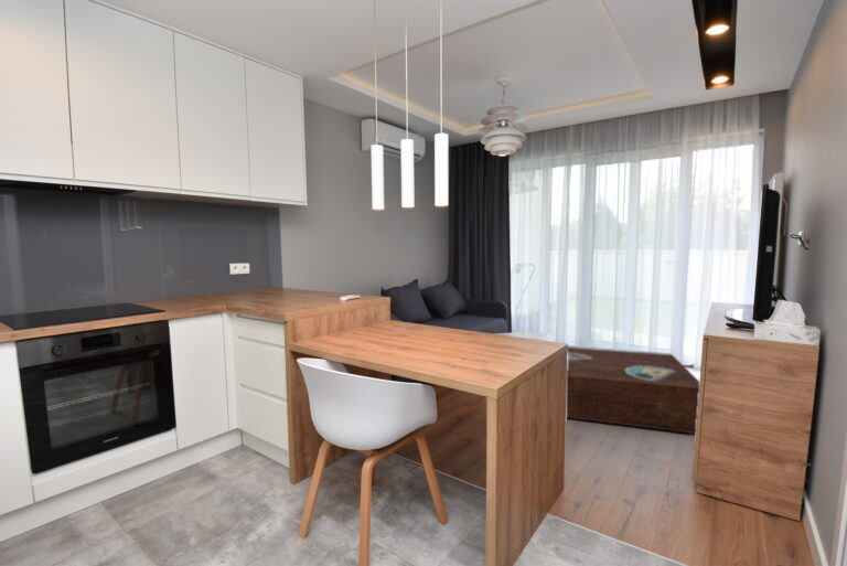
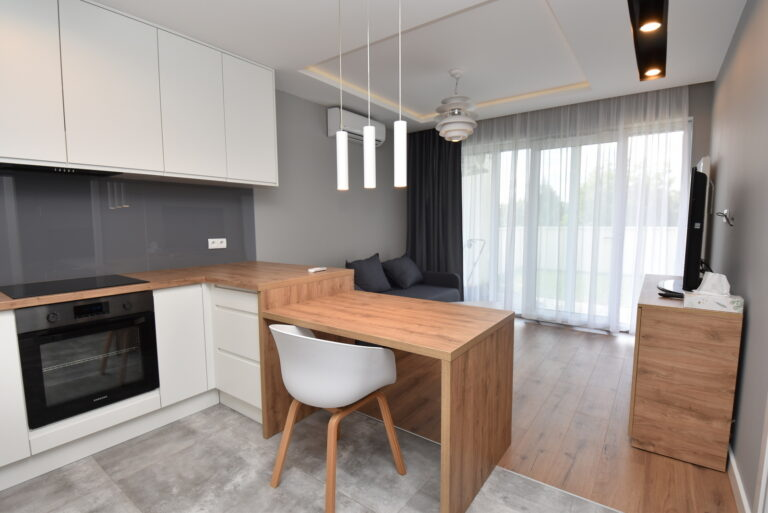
- stereo [566,345,700,435]
